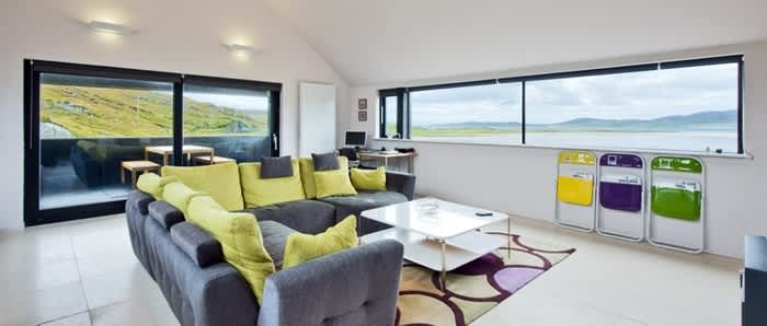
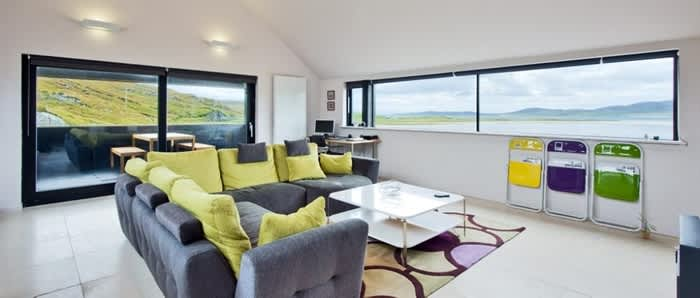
+ potted plant [630,212,658,240]
